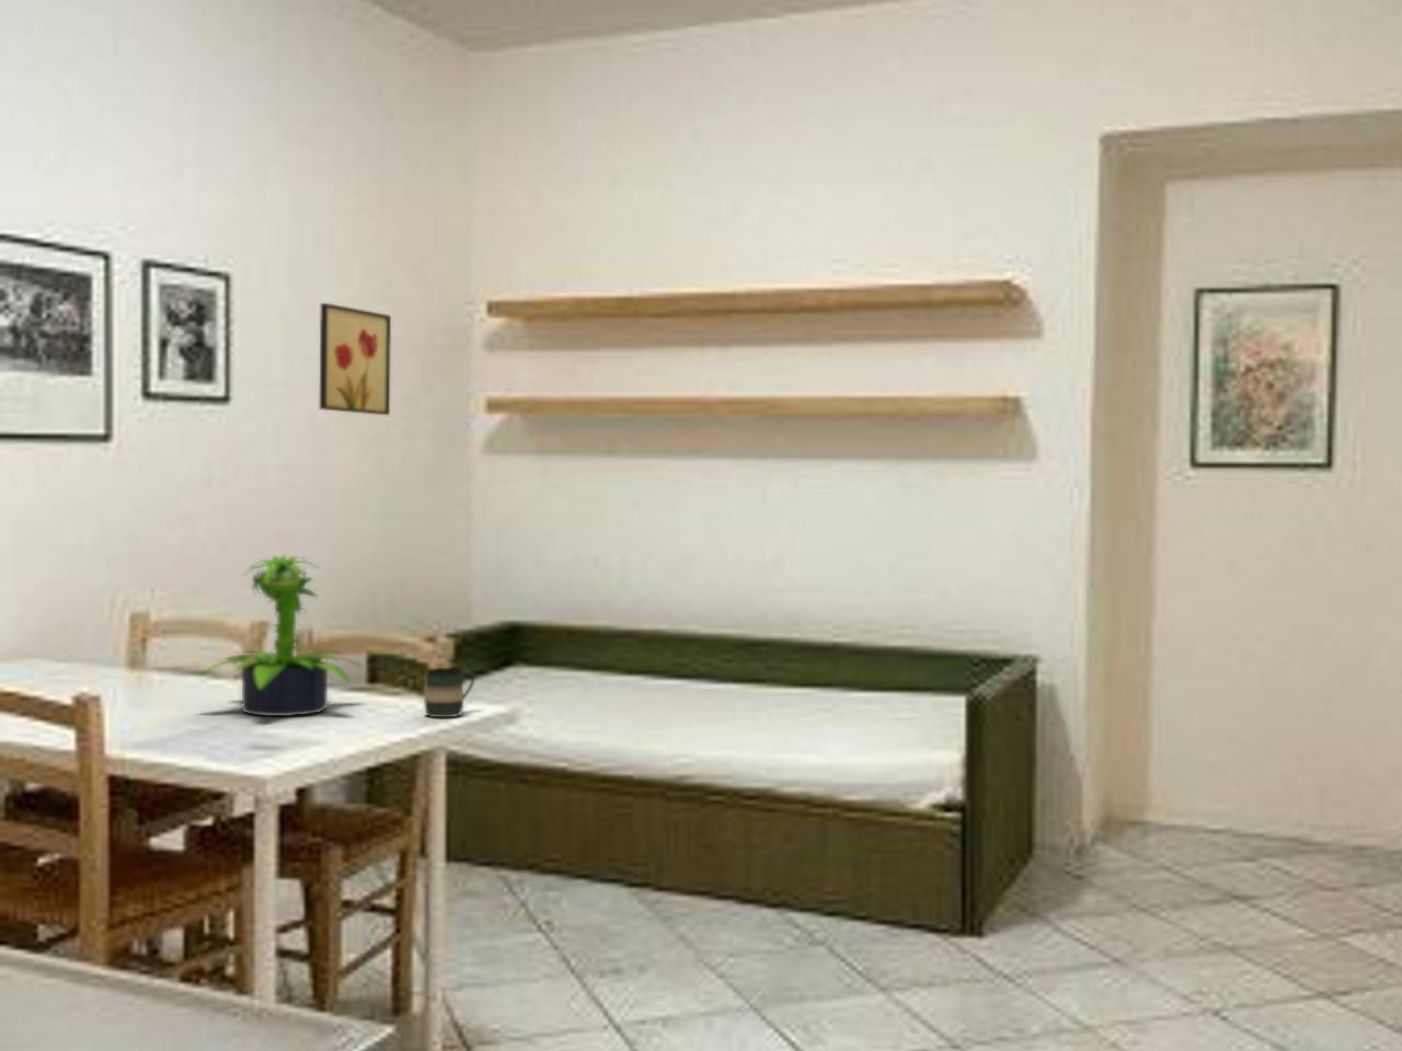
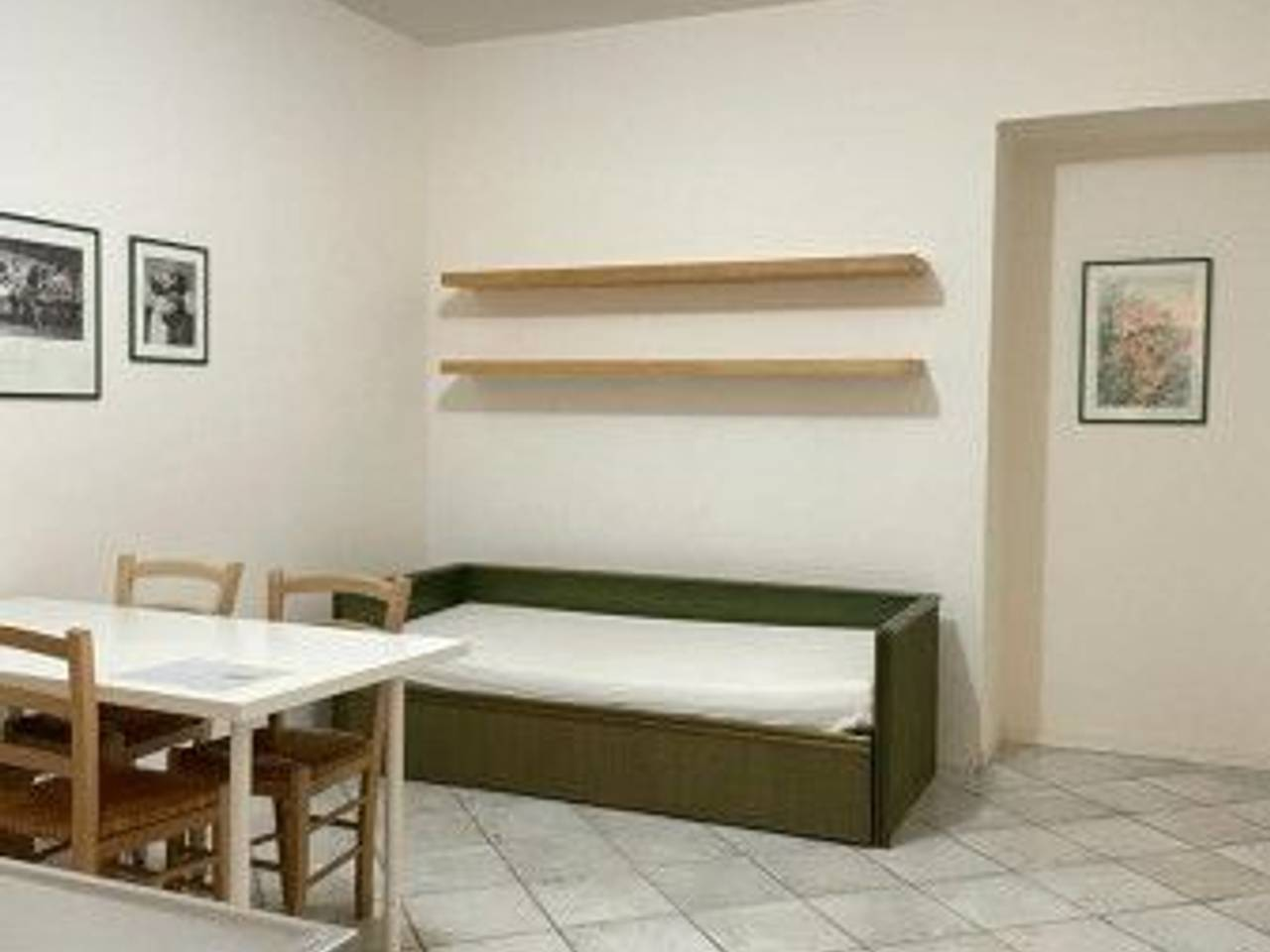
- potted plant [199,554,362,718]
- wall art [319,302,392,416]
- mug [423,667,476,719]
